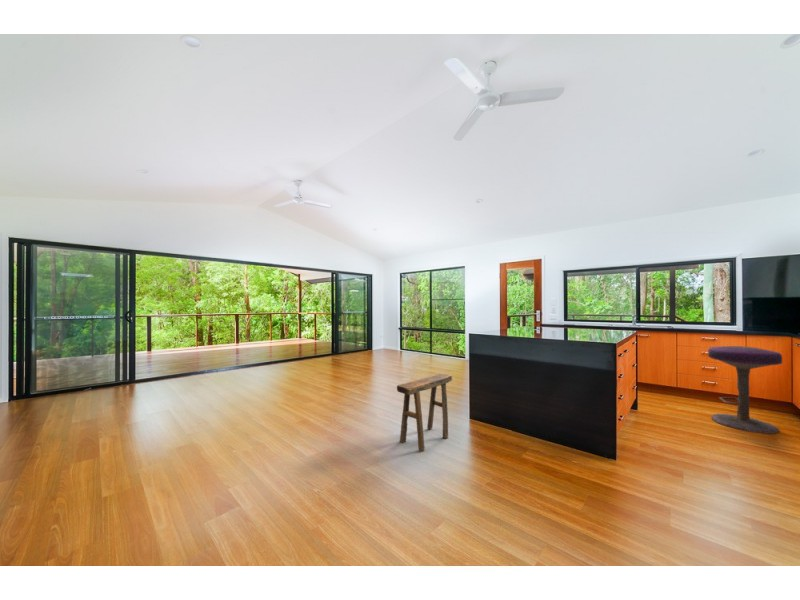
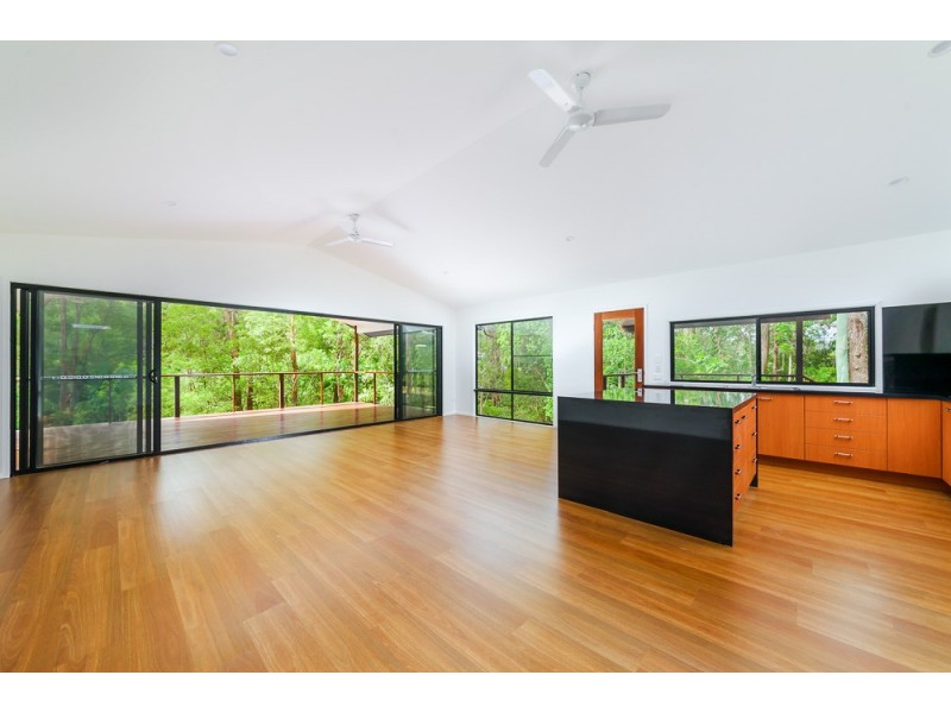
- stool [396,373,453,453]
- stool [707,345,783,435]
